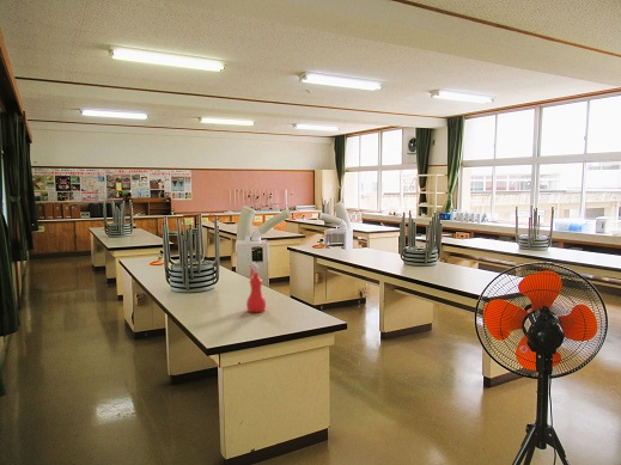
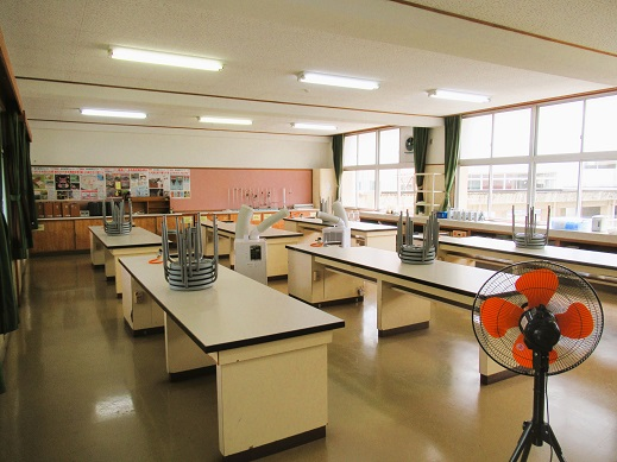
- spray bottle [245,261,267,313]
